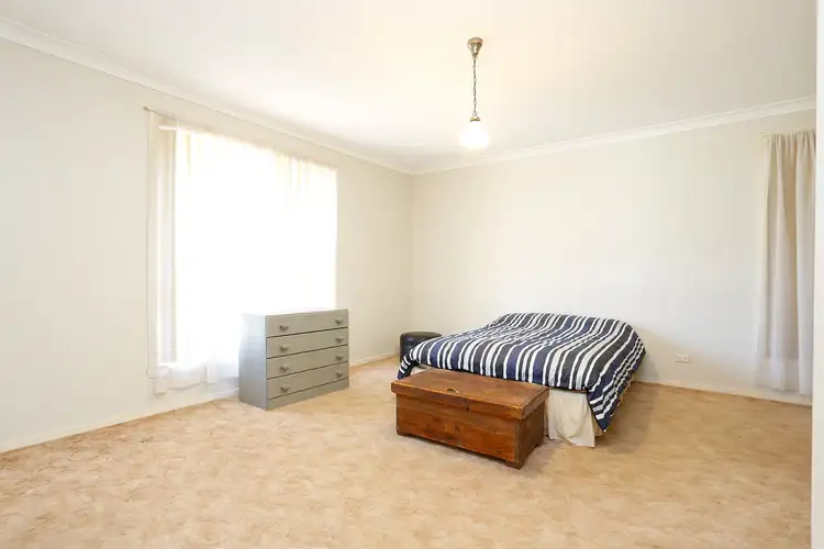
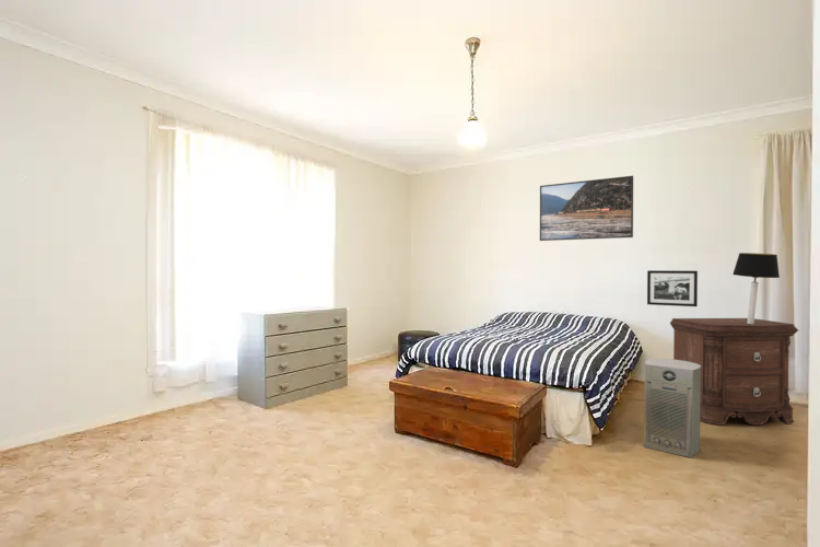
+ table lamp [731,252,781,324]
+ fan [643,358,701,458]
+ picture frame [646,269,699,307]
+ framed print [539,175,634,242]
+ nightstand [669,317,799,427]
